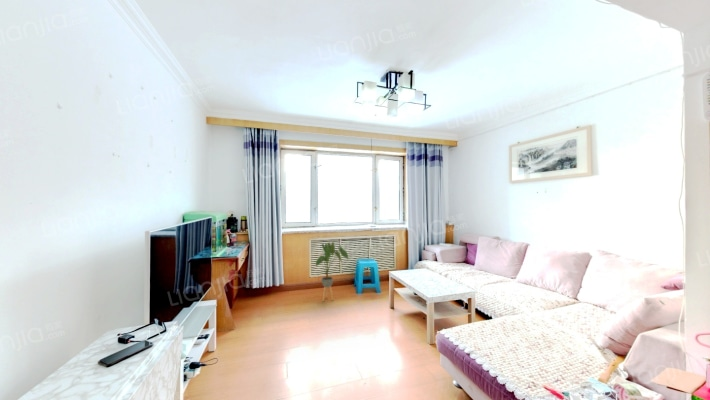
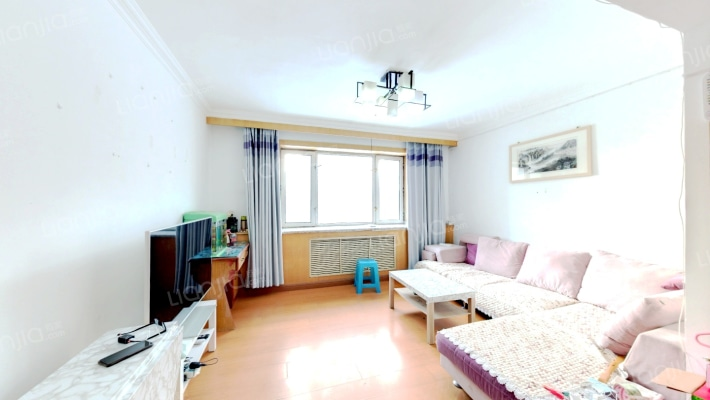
- house plant [314,241,349,302]
